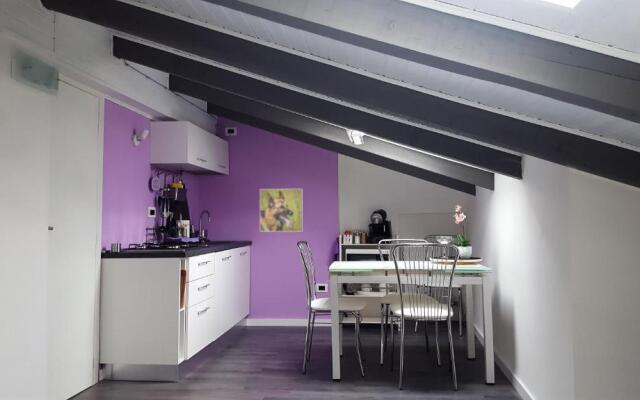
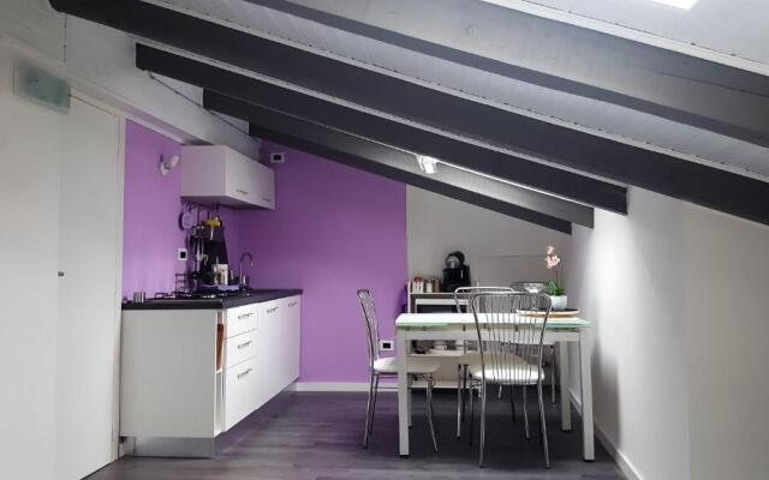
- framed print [259,188,303,233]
